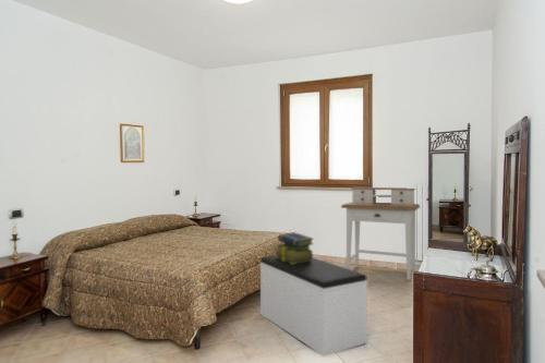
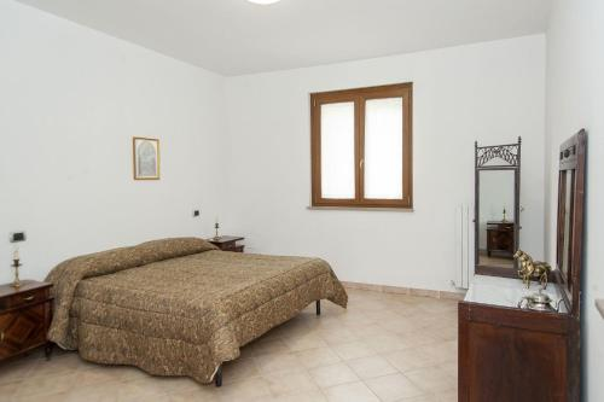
- bench [259,255,368,356]
- desk [340,186,421,281]
- stack of books [275,231,315,264]
